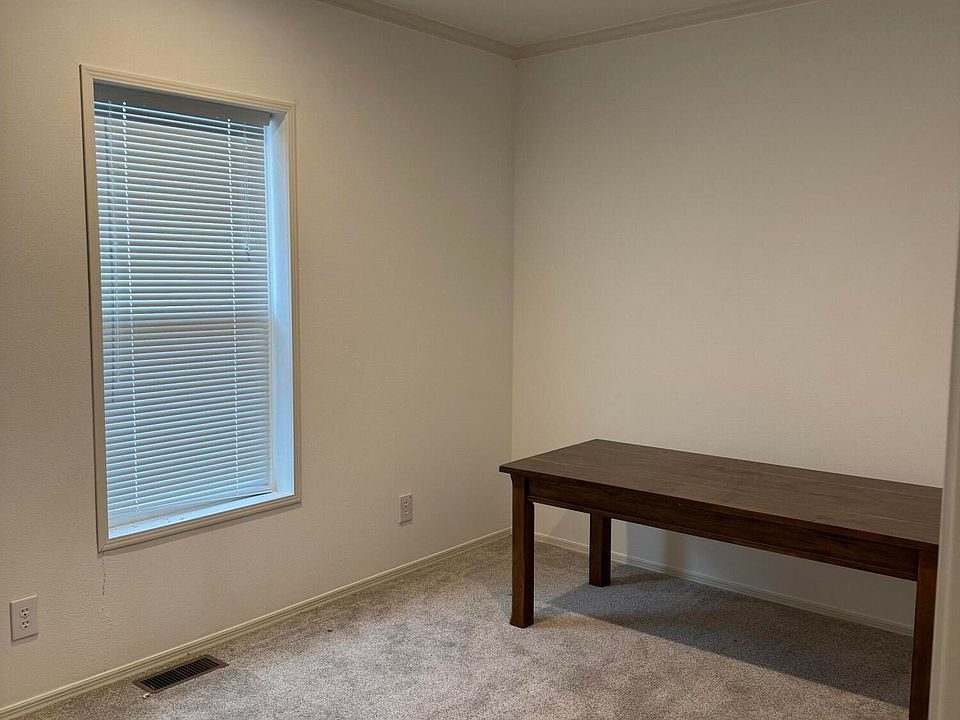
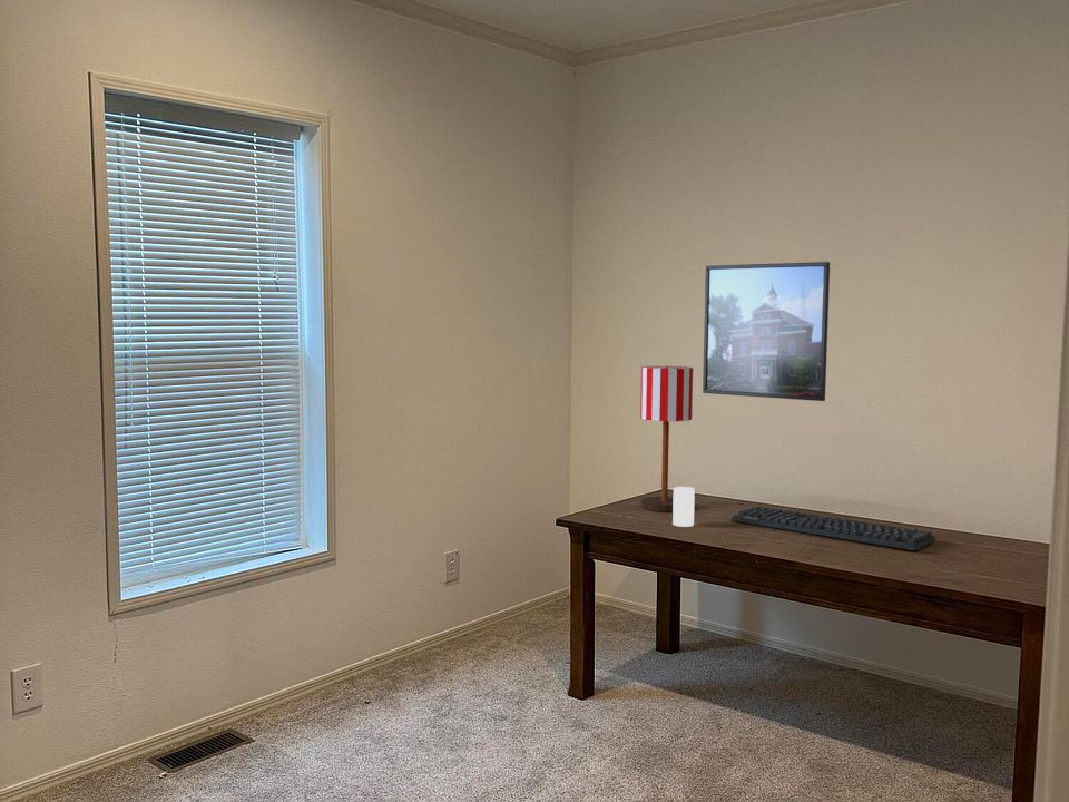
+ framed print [702,261,831,402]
+ keyboard [730,506,936,551]
+ cup [671,486,696,528]
+ table lamp [639,365,694,512]
